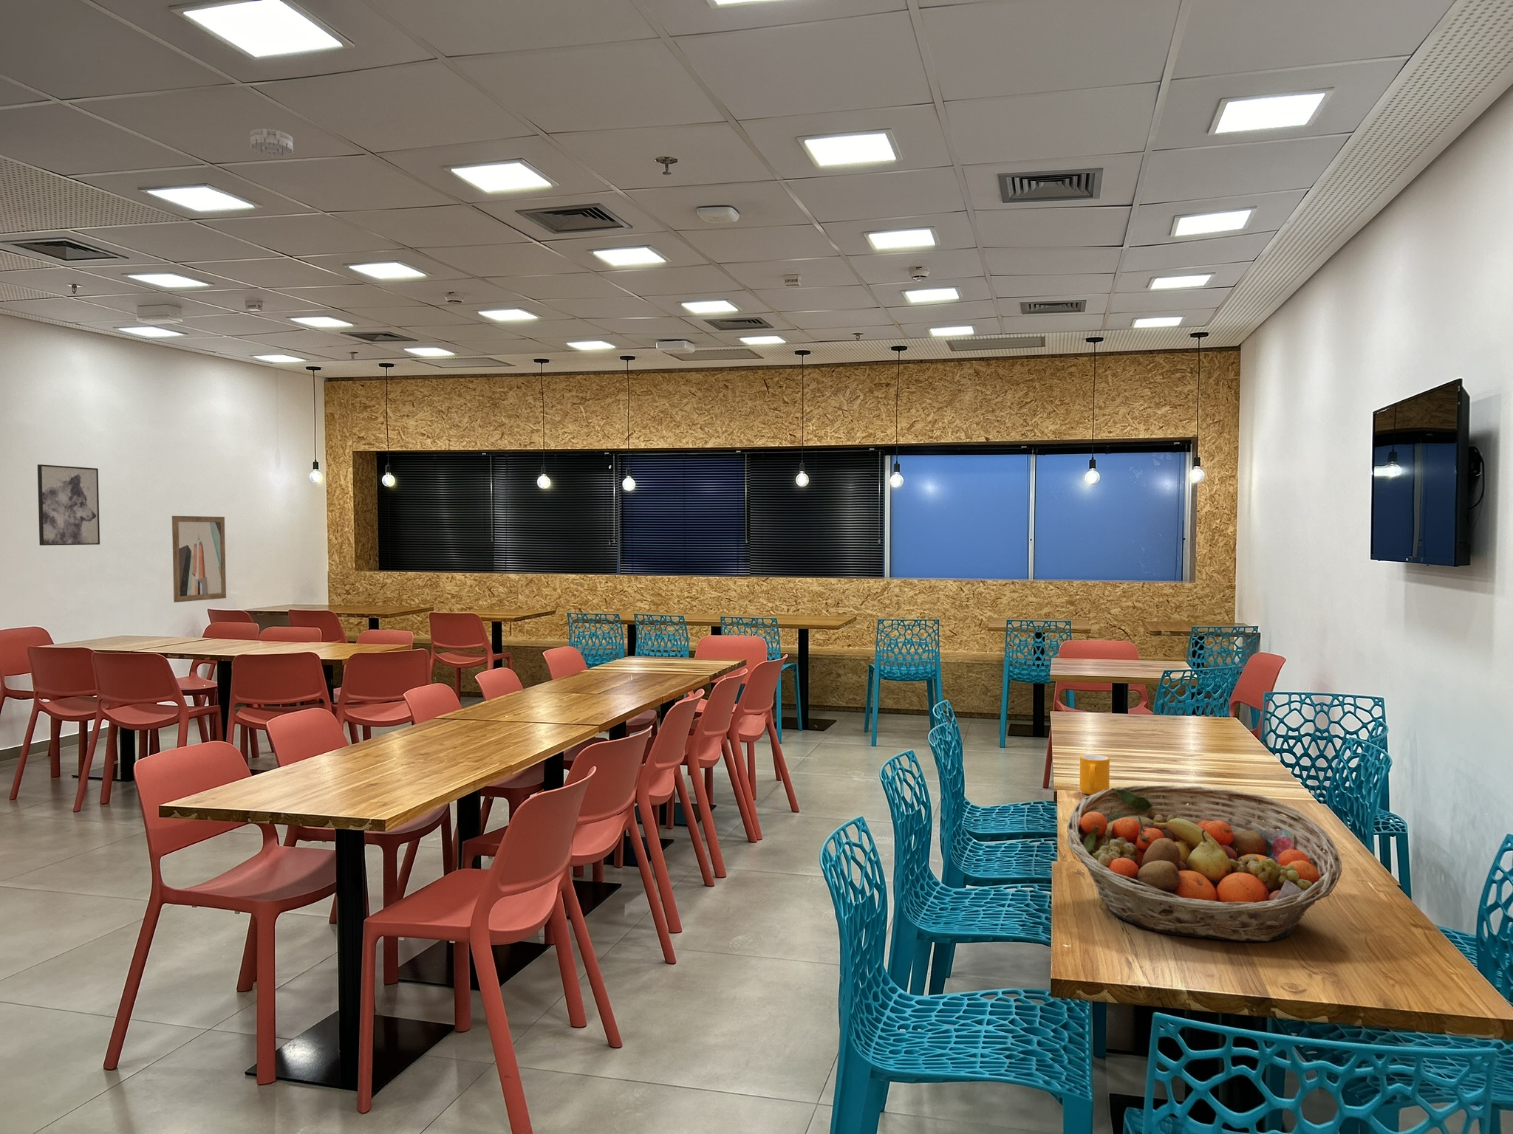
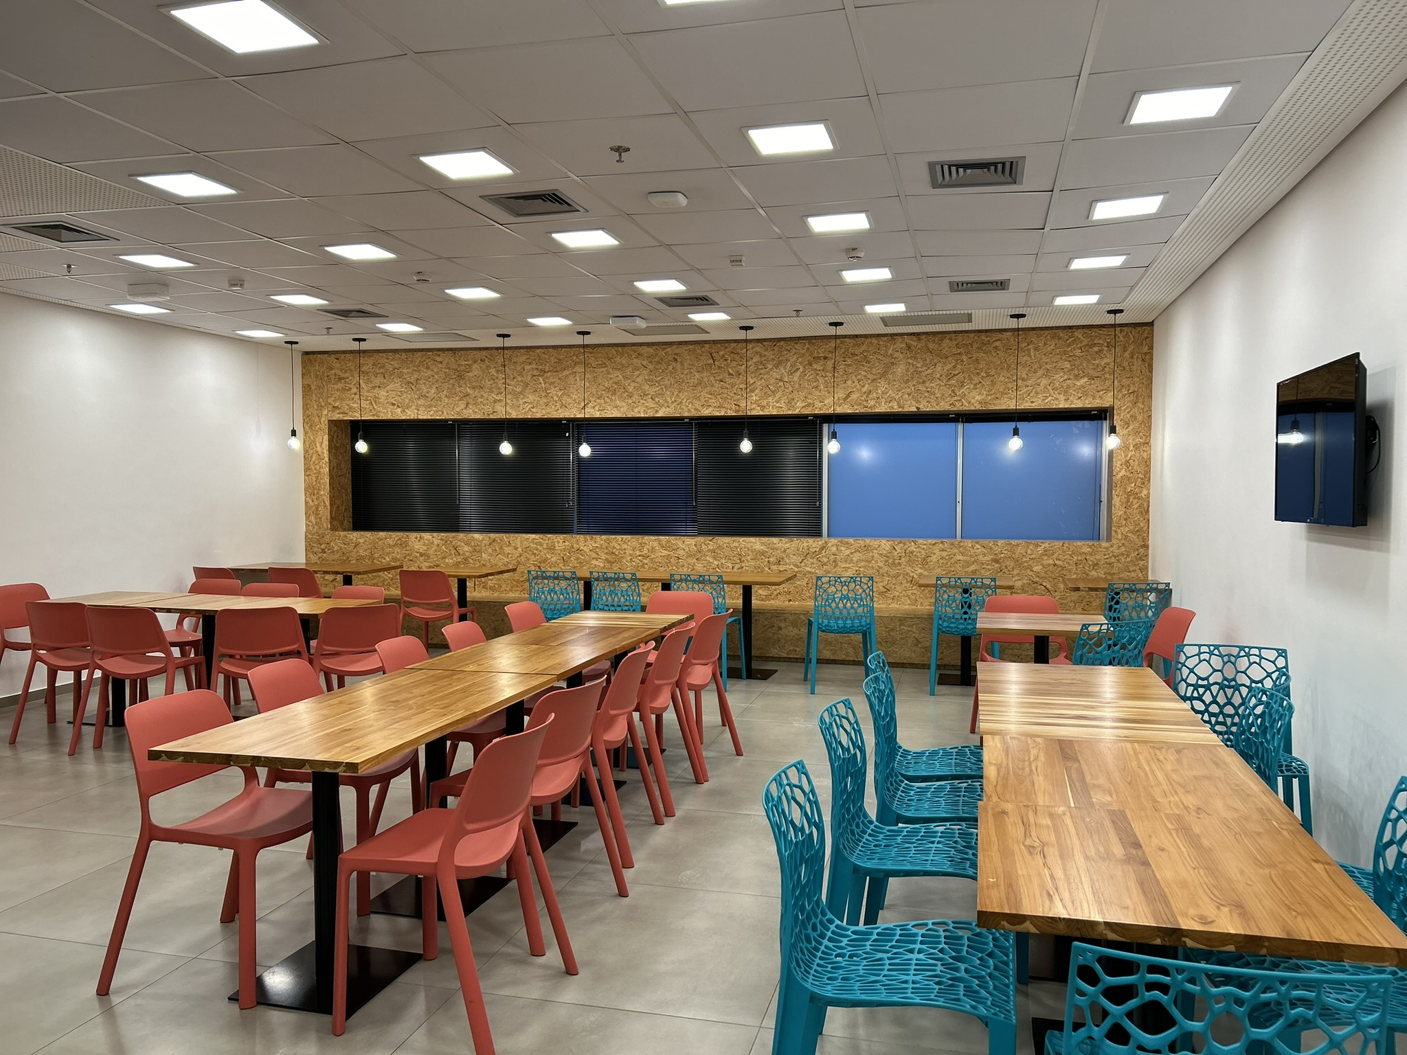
- wall art [37,463,100,547]
- fruit basket [1066,785,1343,942]
- mug [1079,754,1110,796]
- smoke detector [250,127,293,156]
- wall art [172,516,226,603]
